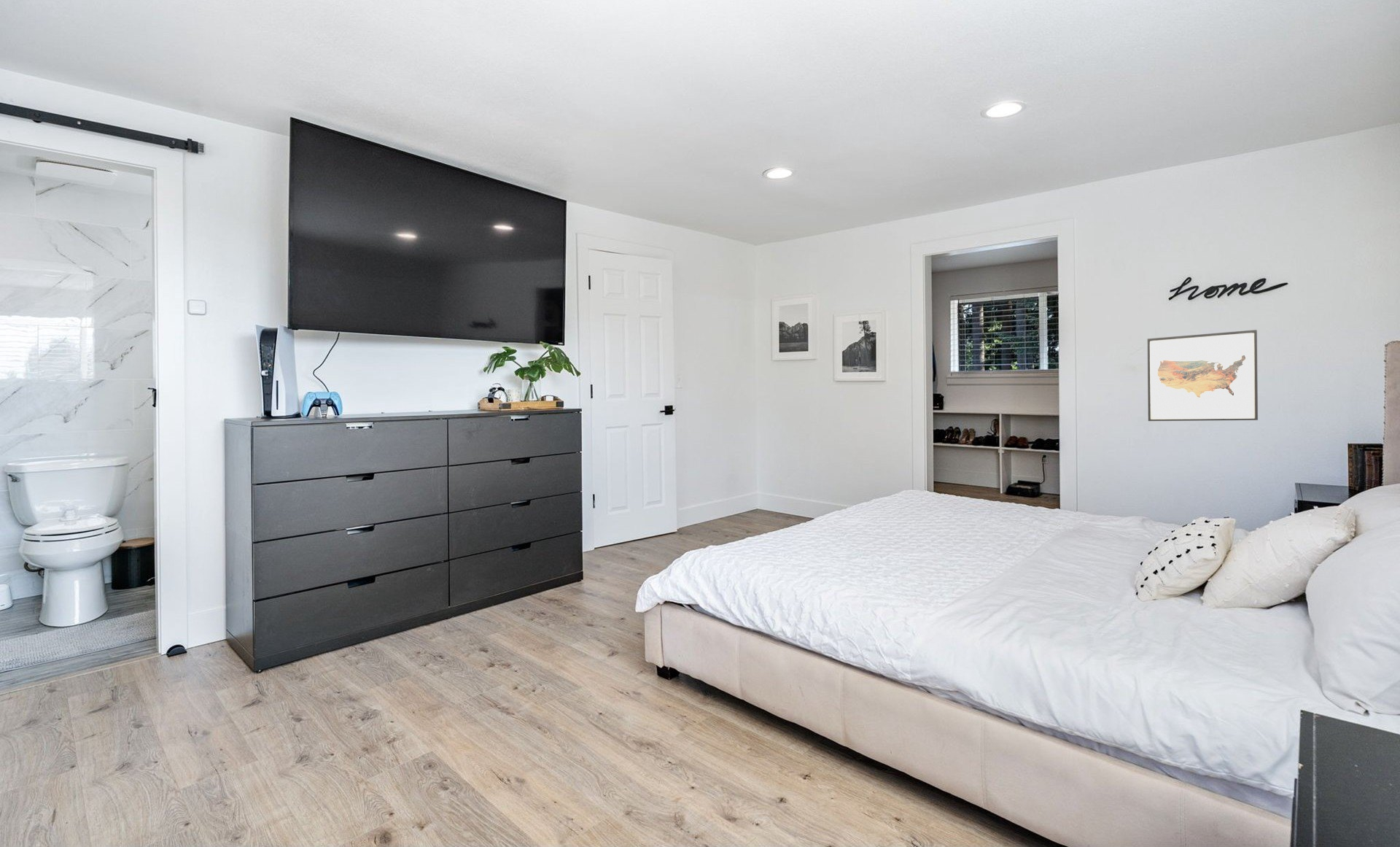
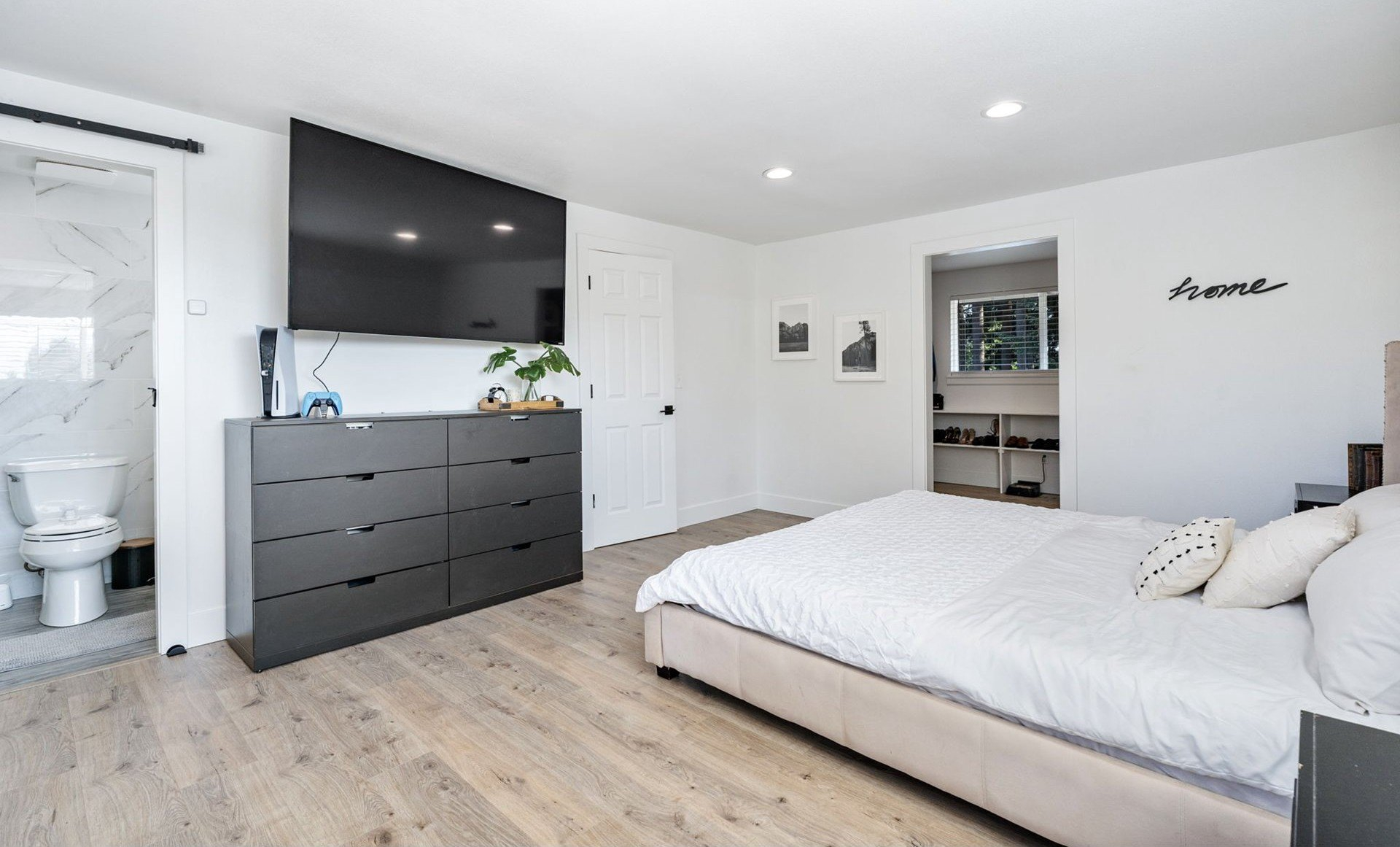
- wall art [1147,329,1259,422]
